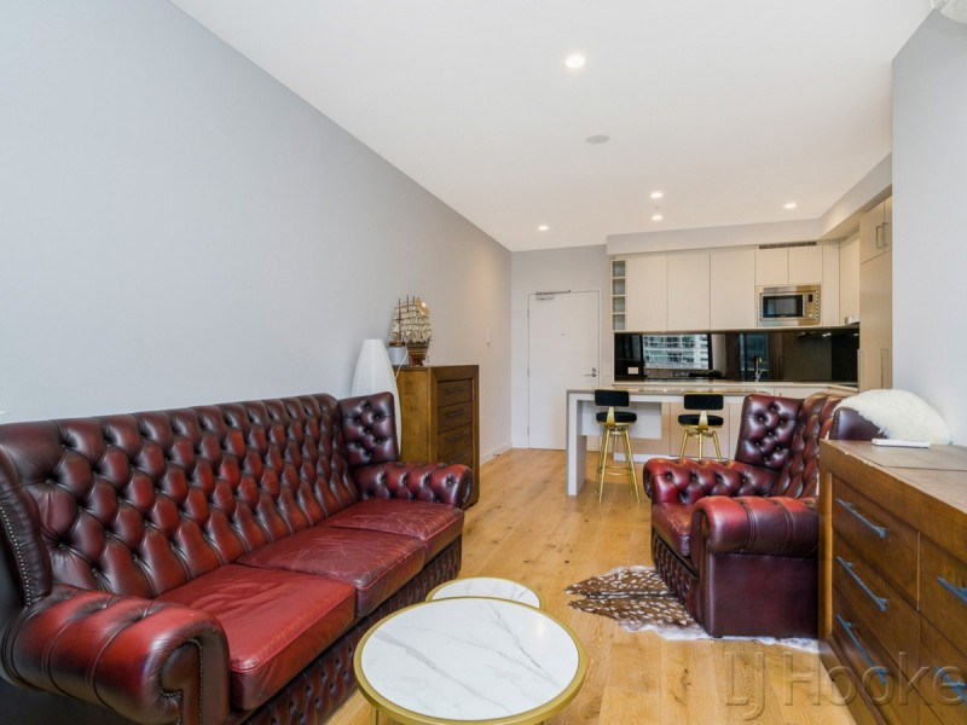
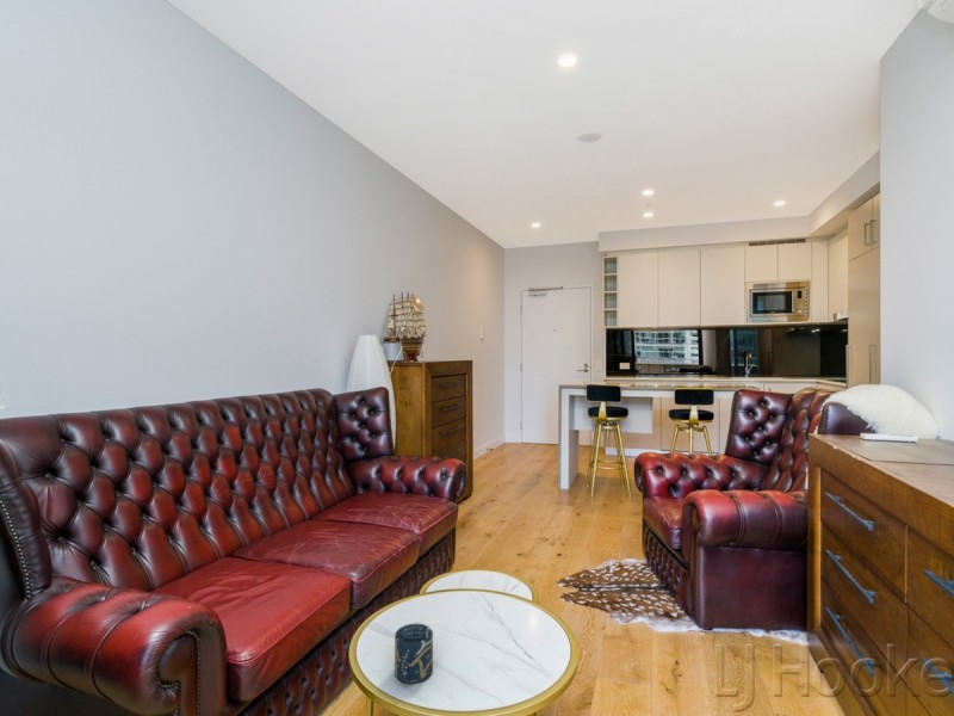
+ cup [394,622,434,685]
